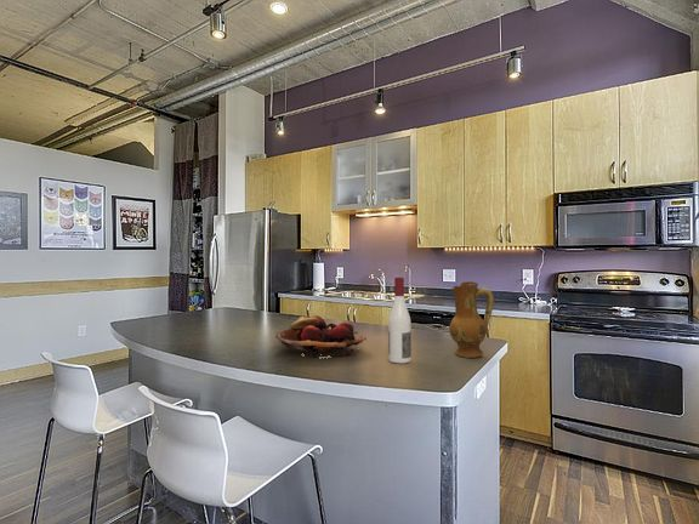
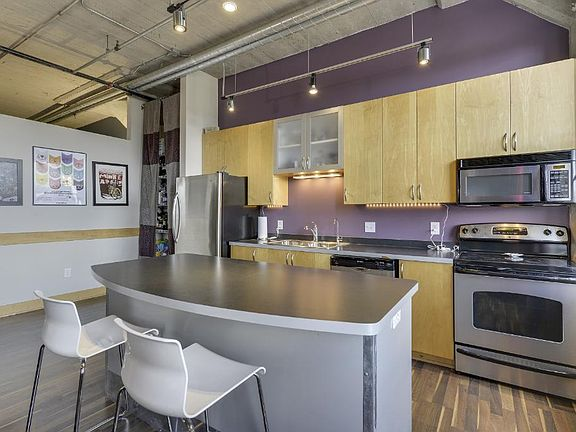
- fruit basket [274,314,368,359]
- ceramic jug [448,280,495,359]
- alcohol [387,277,413,364]
